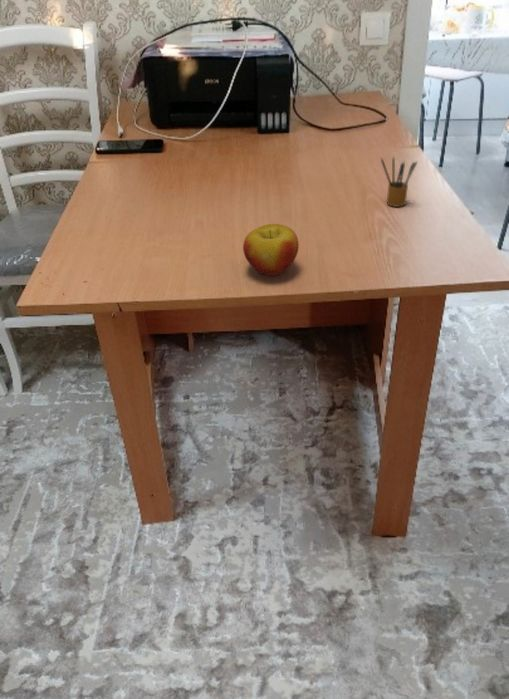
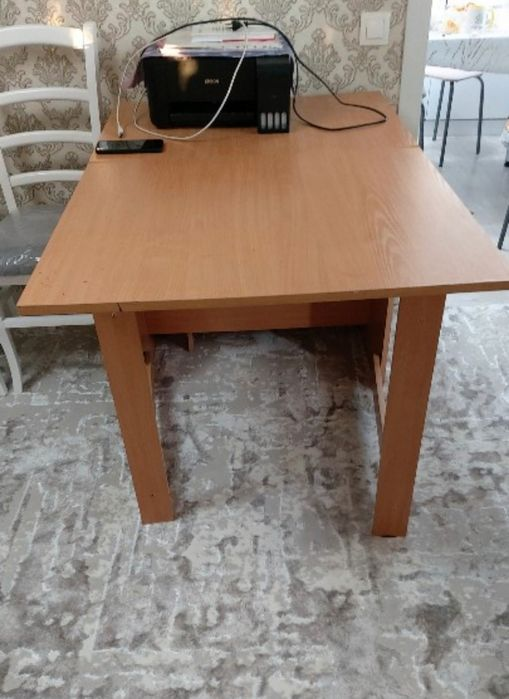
- pencil box [380,155,418,208]
- apple [242,223,300,277]
